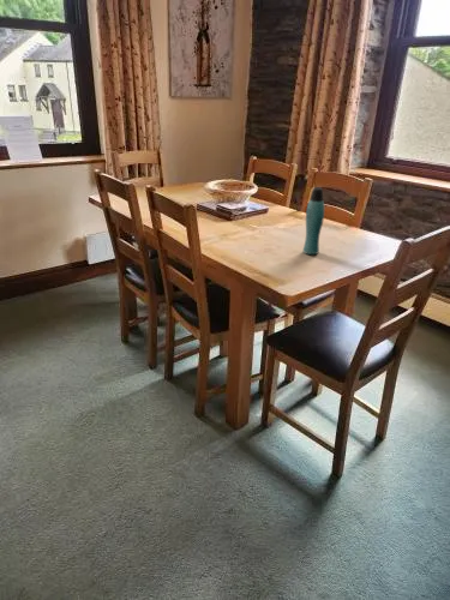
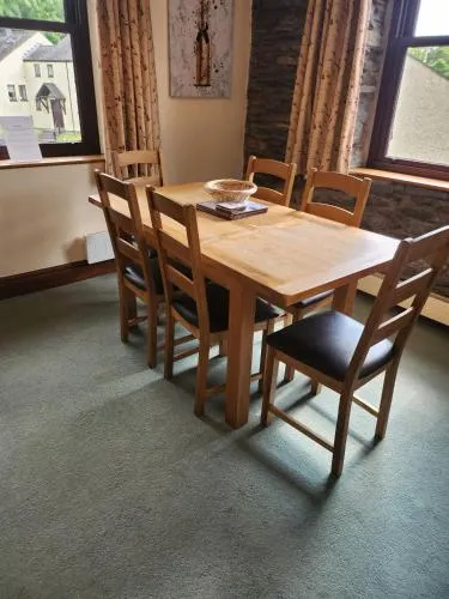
- bottle [301,186,325,256]
